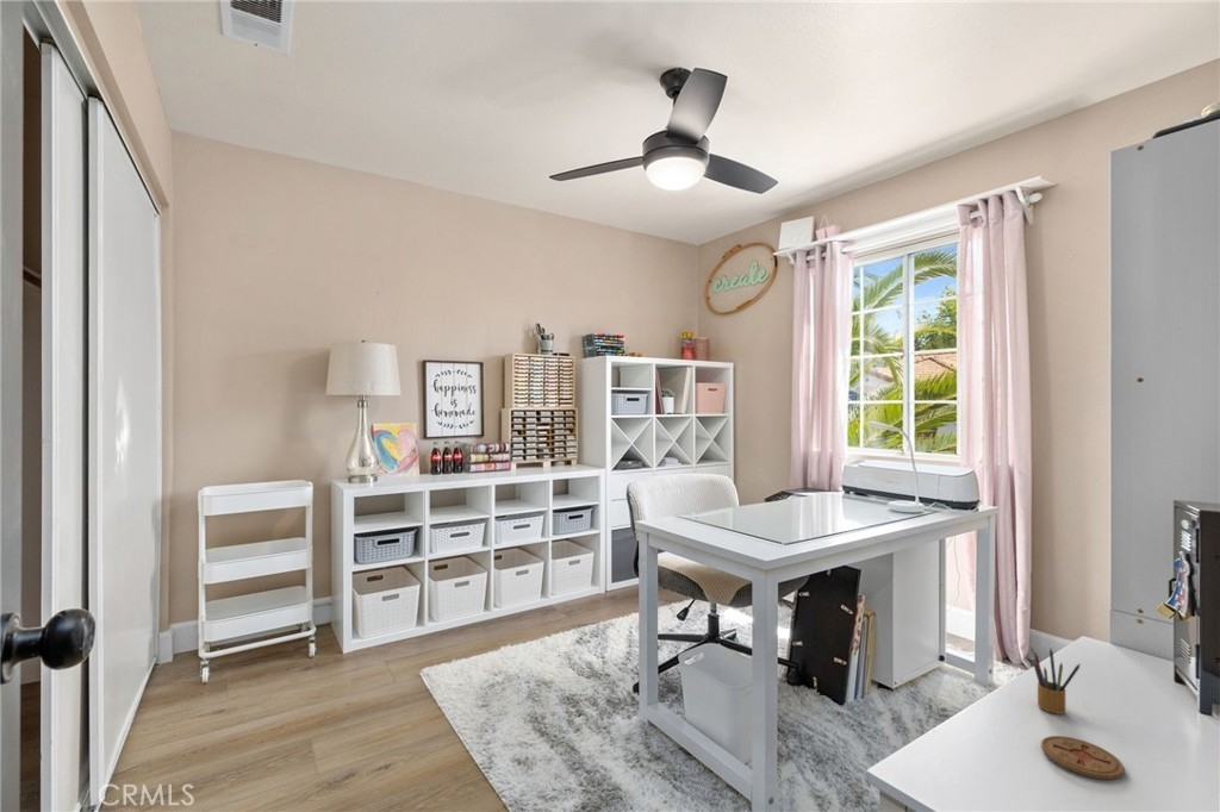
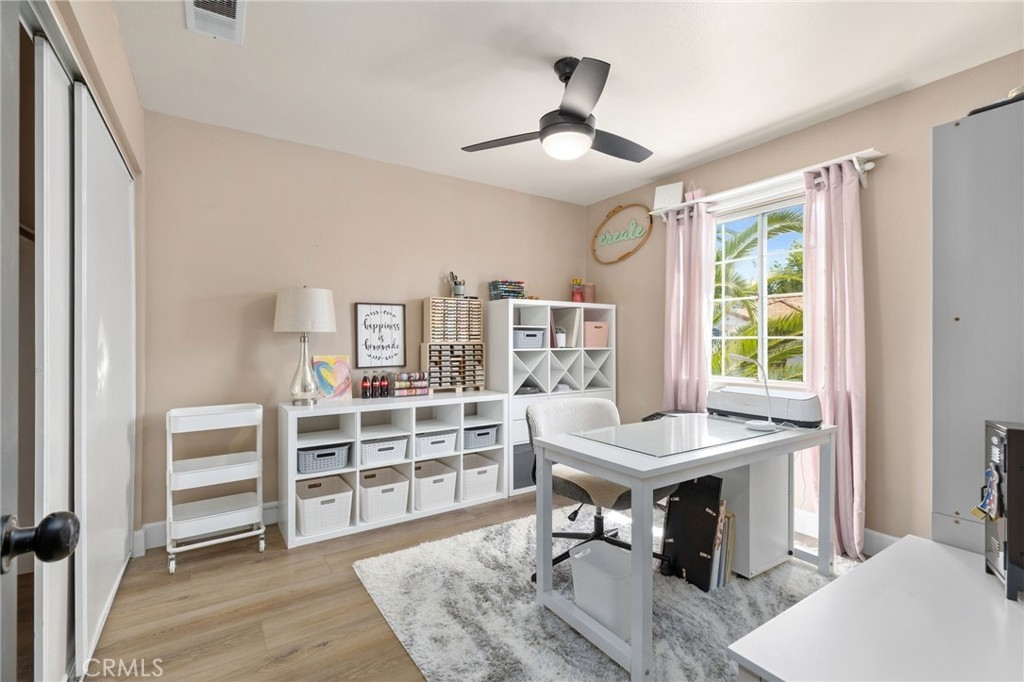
- coaster [1040,735,1126,780]
- pencil box [1029,645,1082,716]
